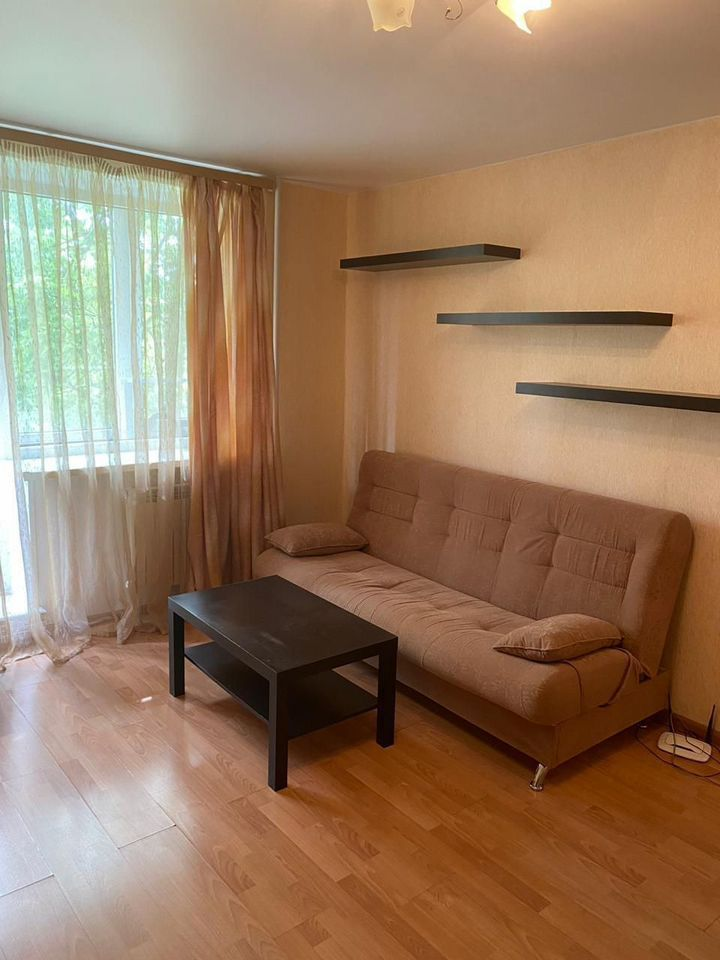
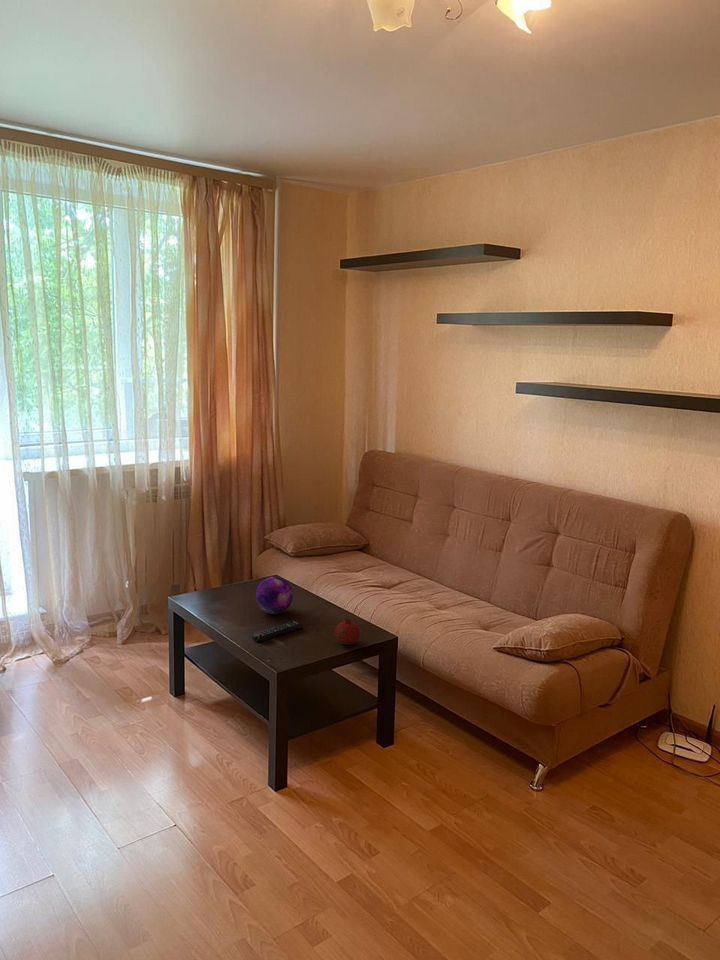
+ remote control [251,620,305,643]
+ fruit [334,616,361,646]
+ decorative orb [255,576,294,615]
